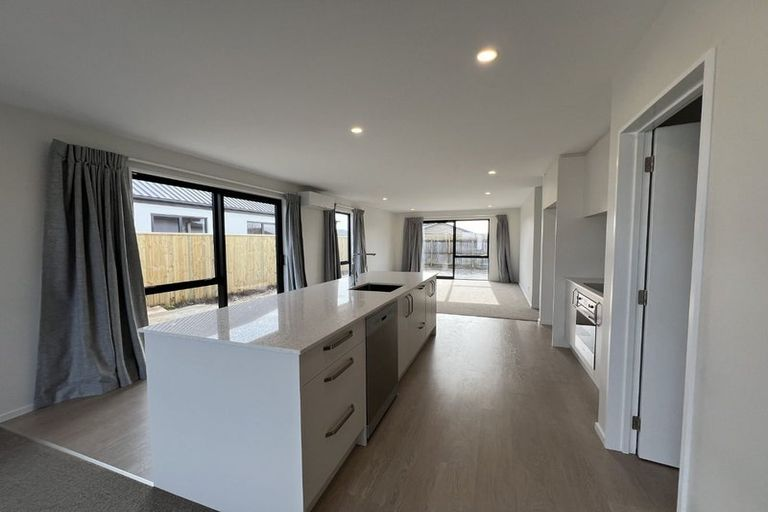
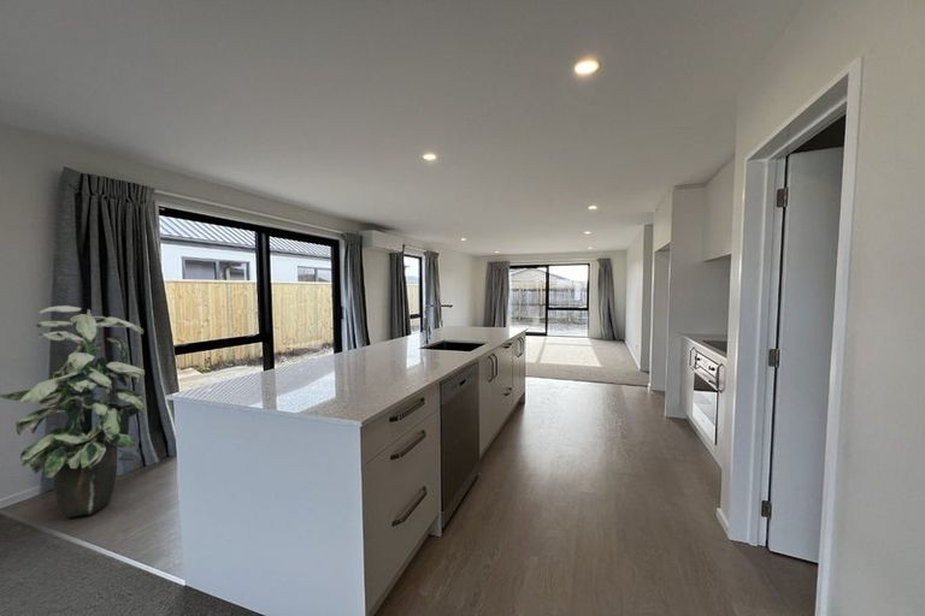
+ indoor plant [0,304,148,519]
